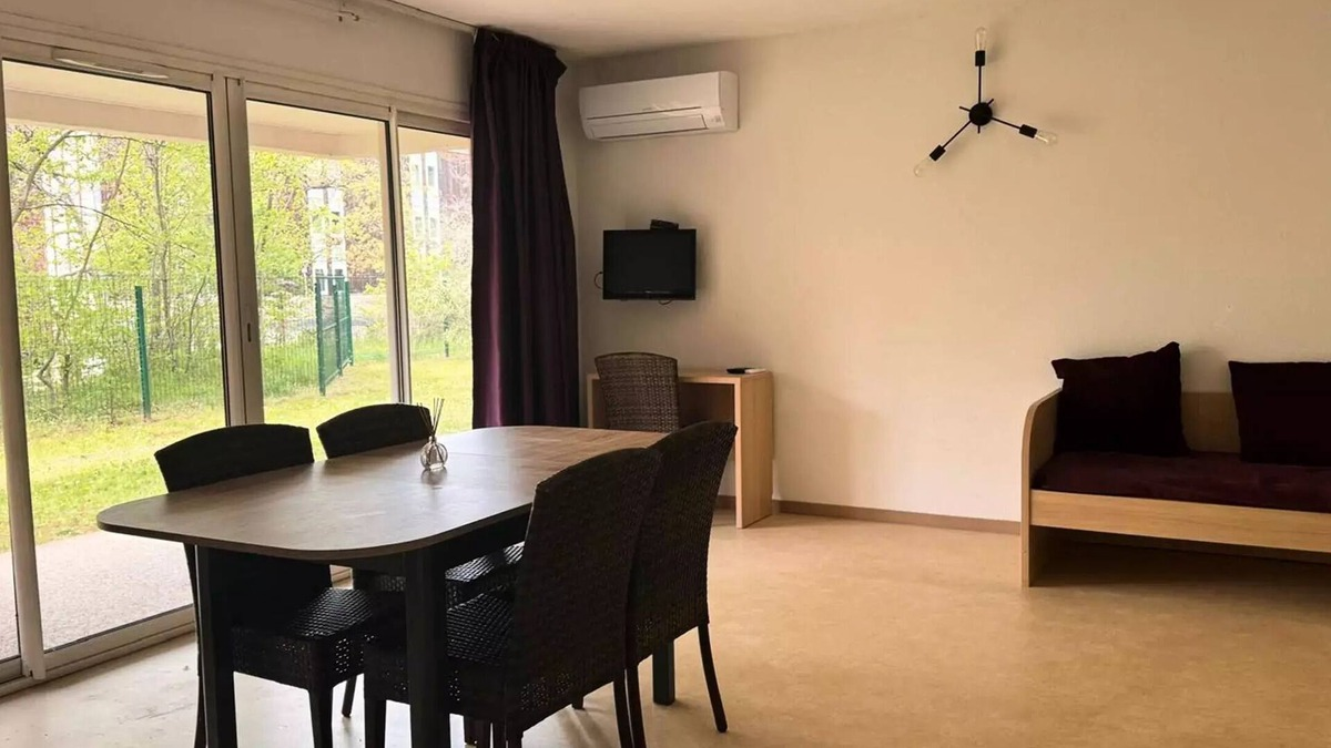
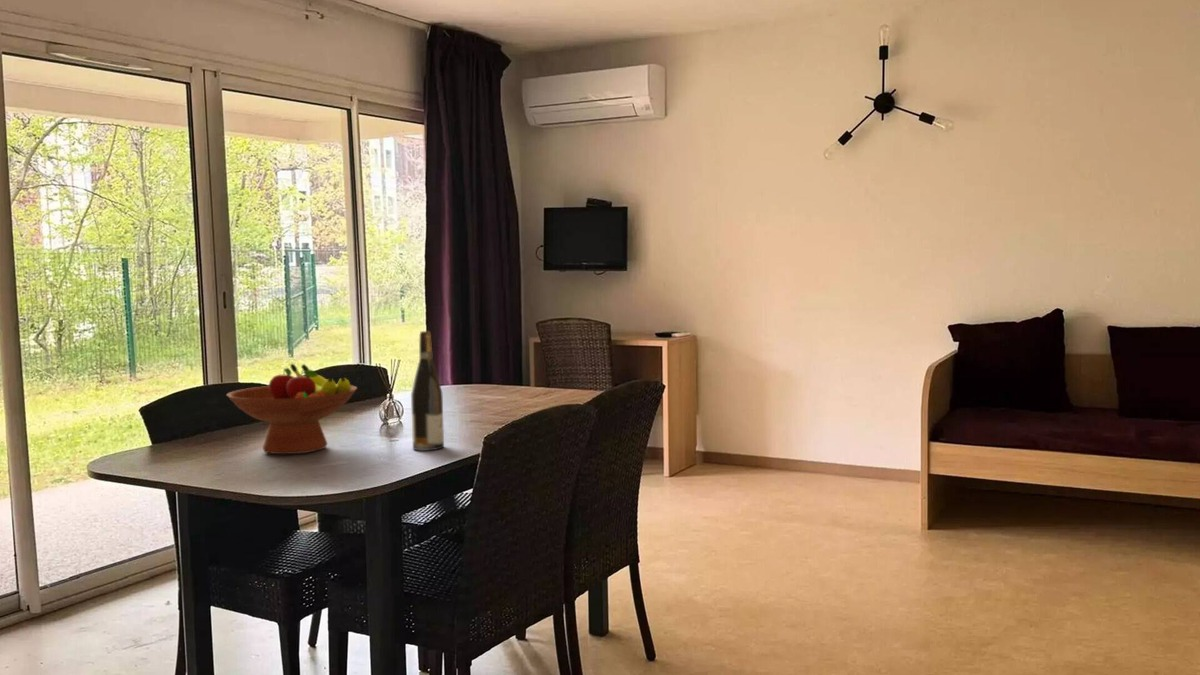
+ wine bottle [410,330,445,452]
+ fruit bowl [226,363,358,455]
